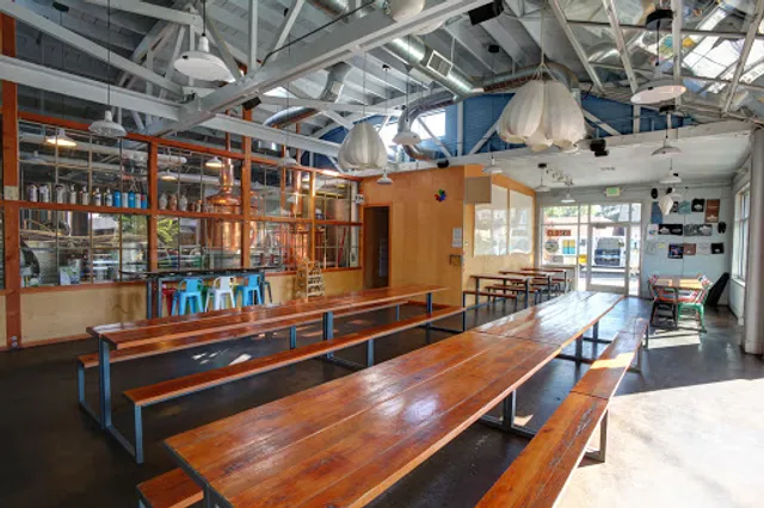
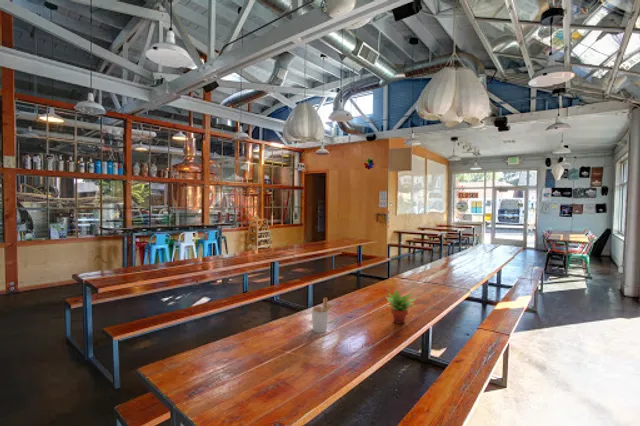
+ succulent plant [384,288,418,325]
+ utensil holder [311,297,336,334]
